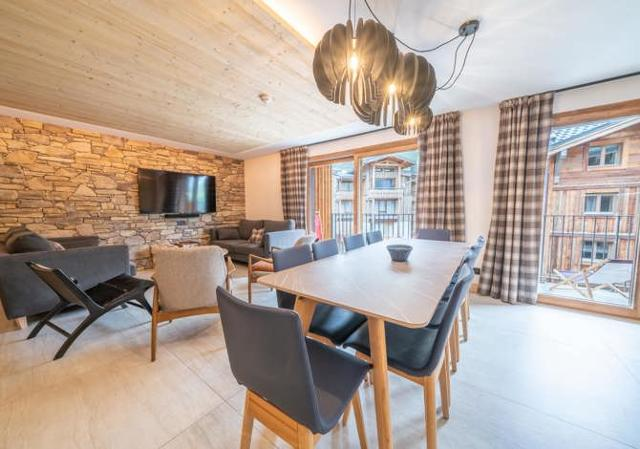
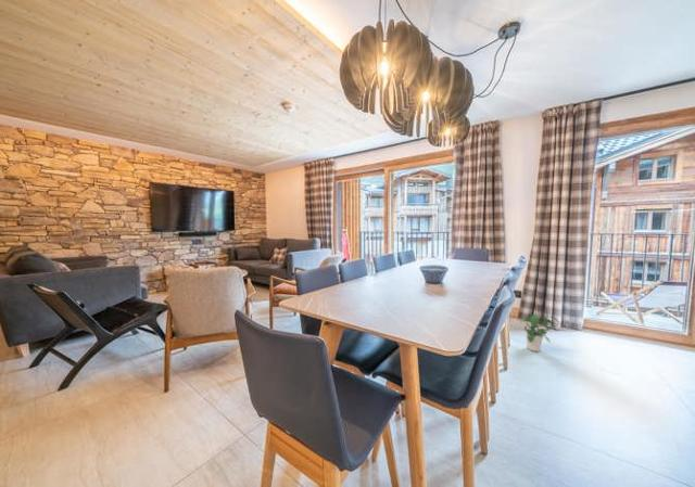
+ potted plant [517,313,561,353]
